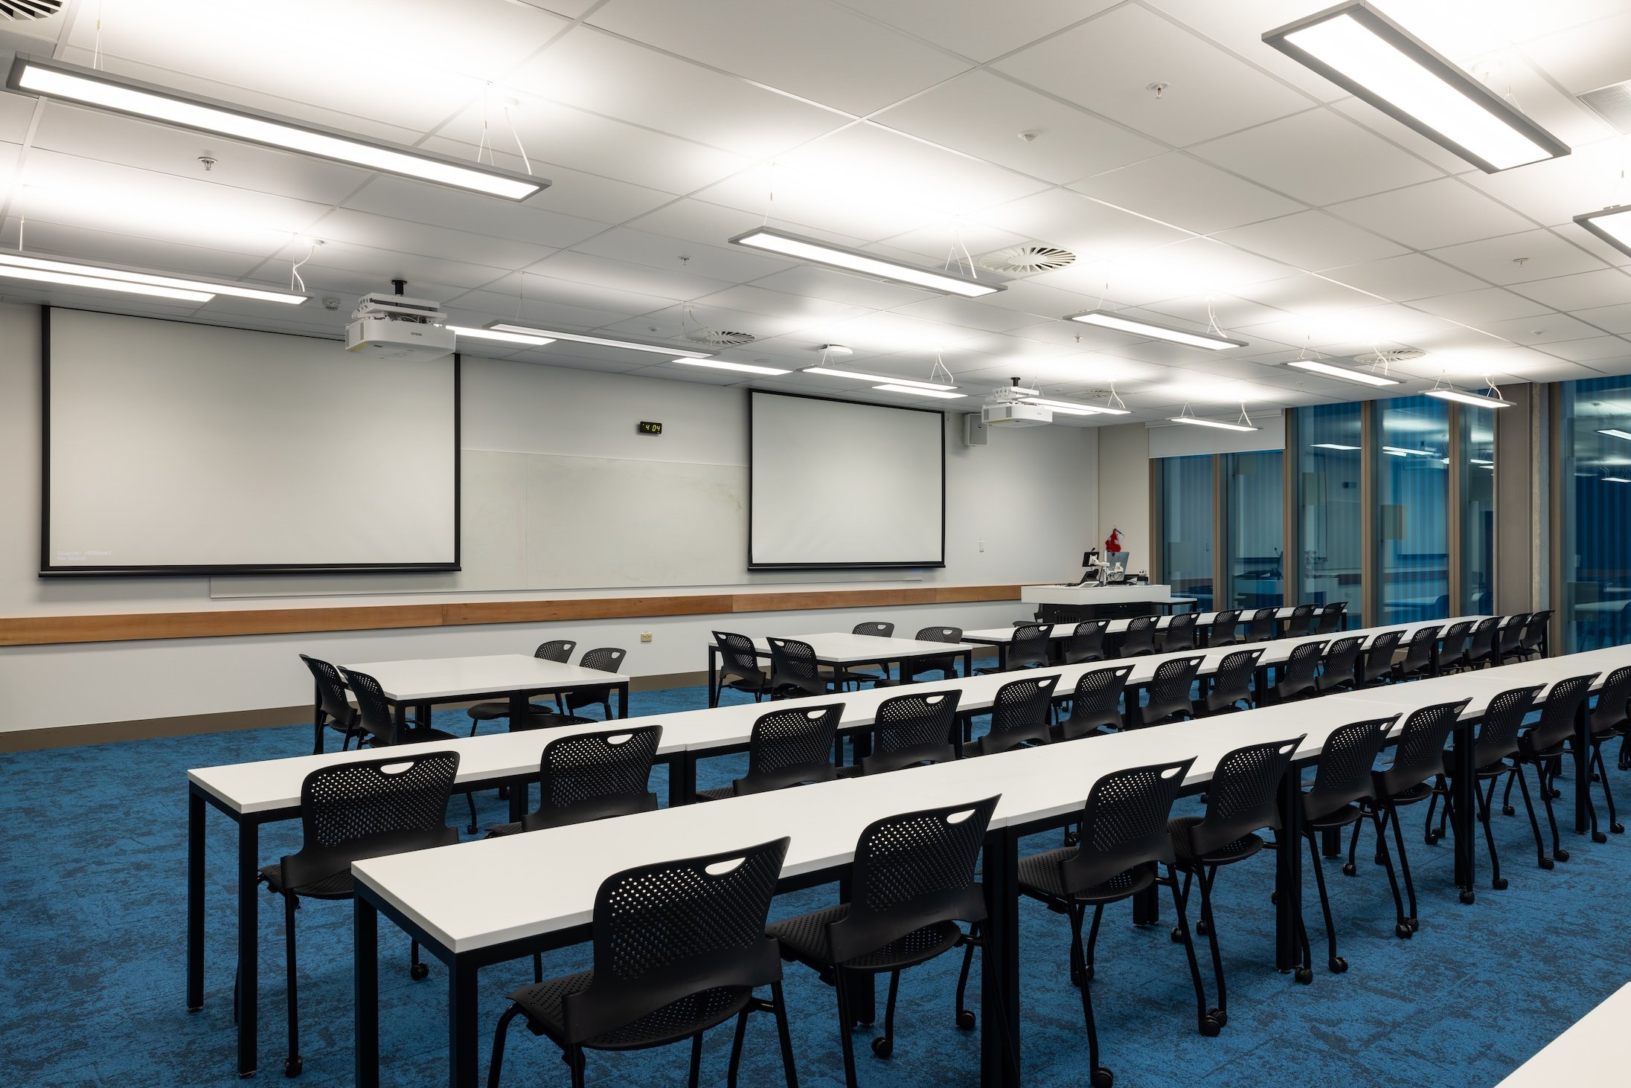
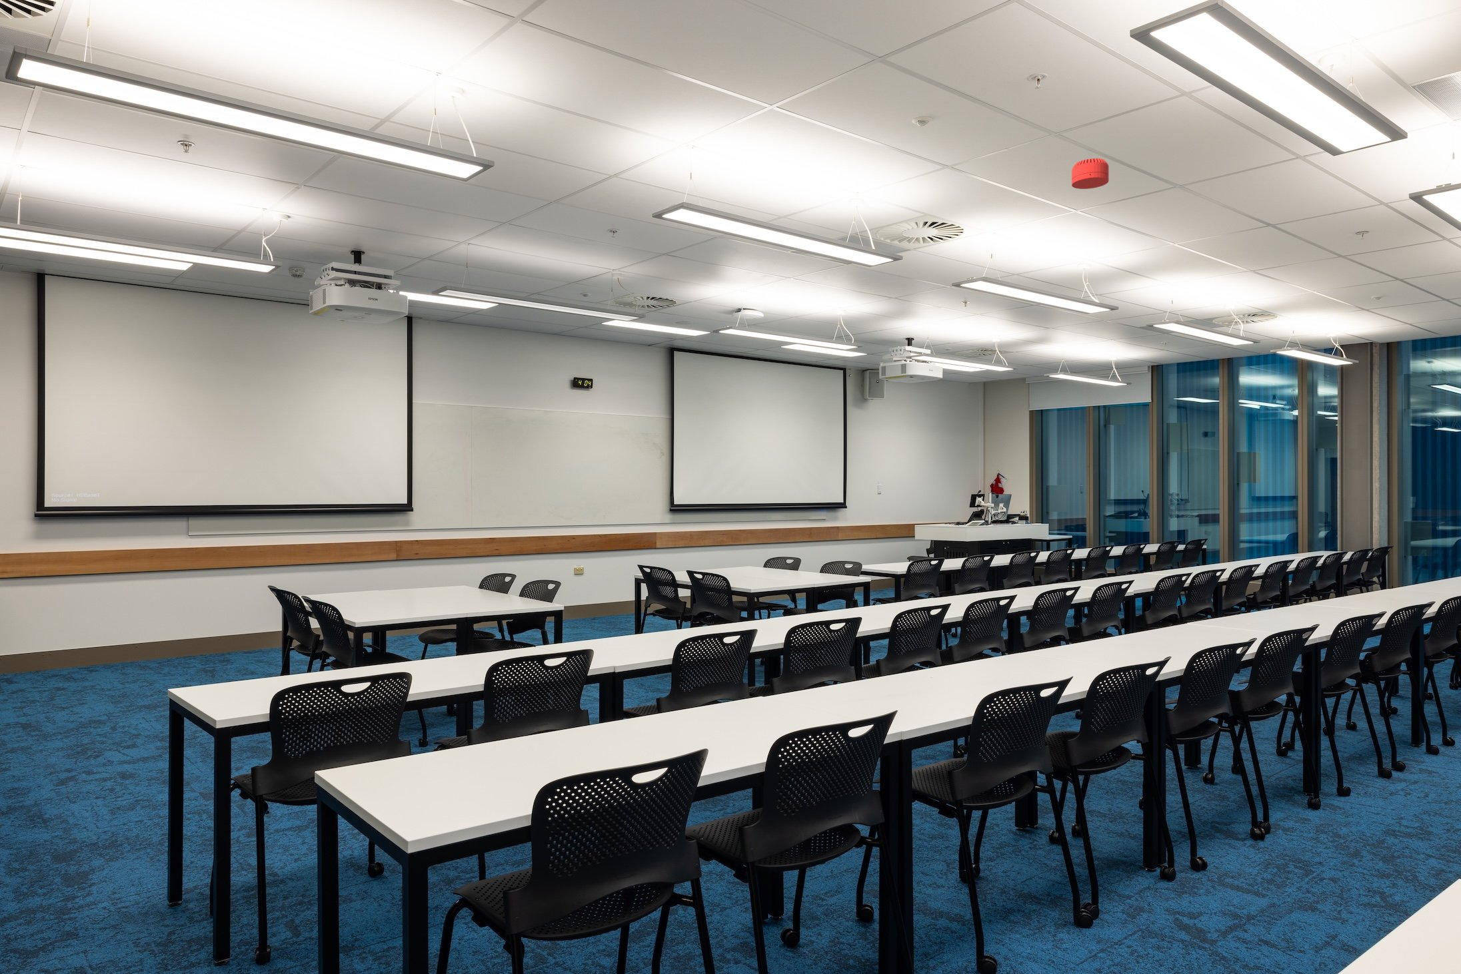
+ smoke detector [1072,158,1110,190]
